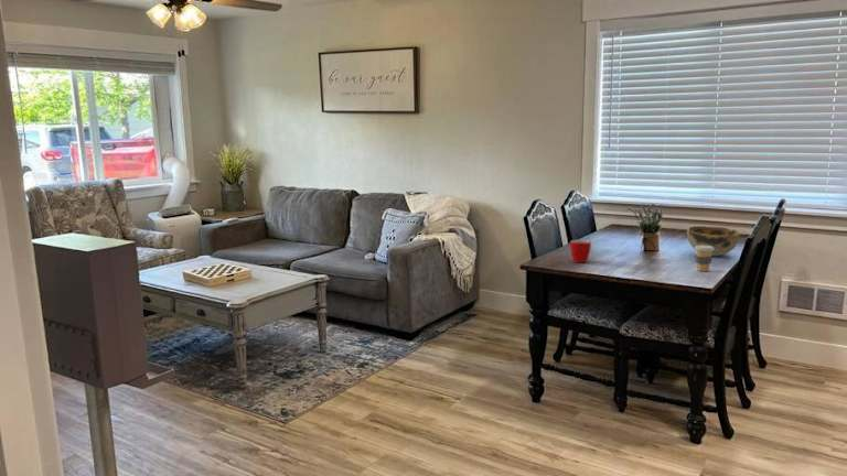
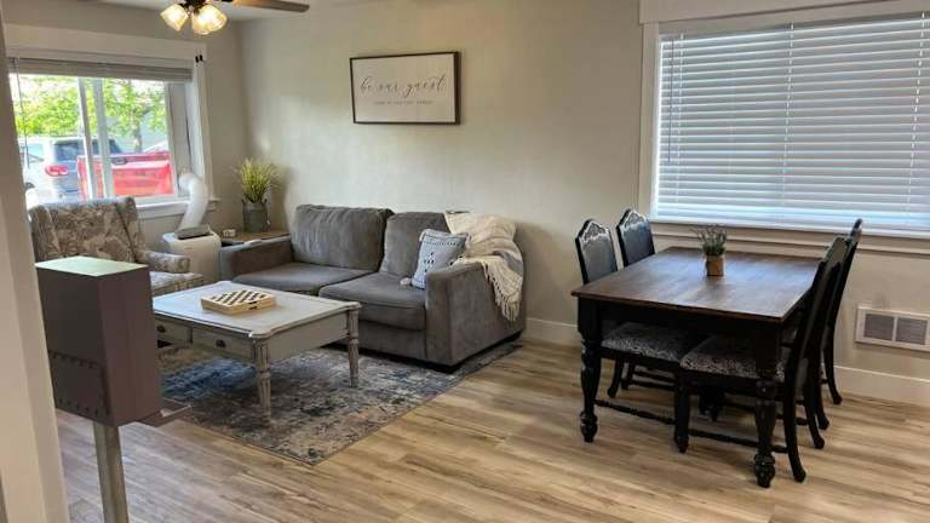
- decorative bowl [686,225,741,257]
- mug [569,239,592,263]
- coffee cup [694,246,714,272]
